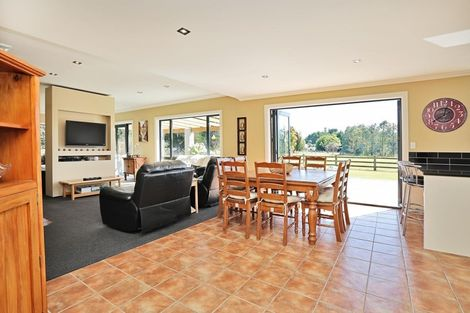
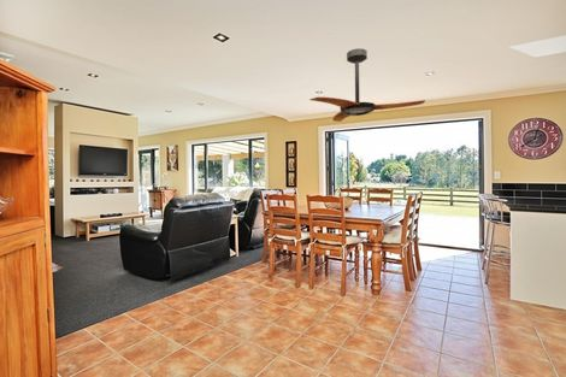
+ ceiling fan [308,47,426,123]
